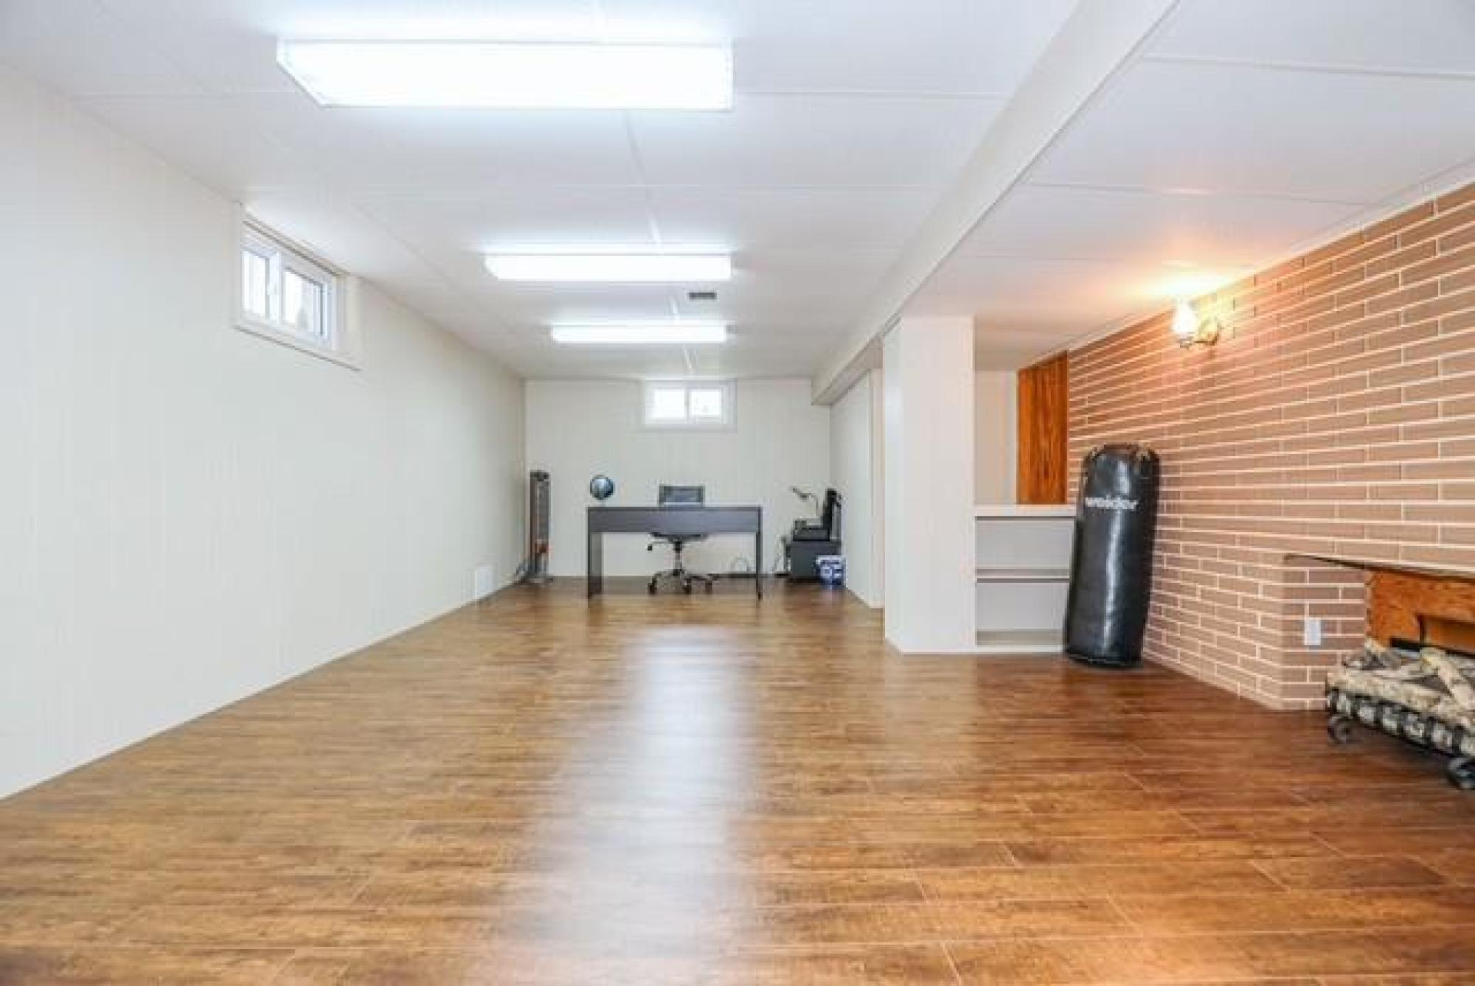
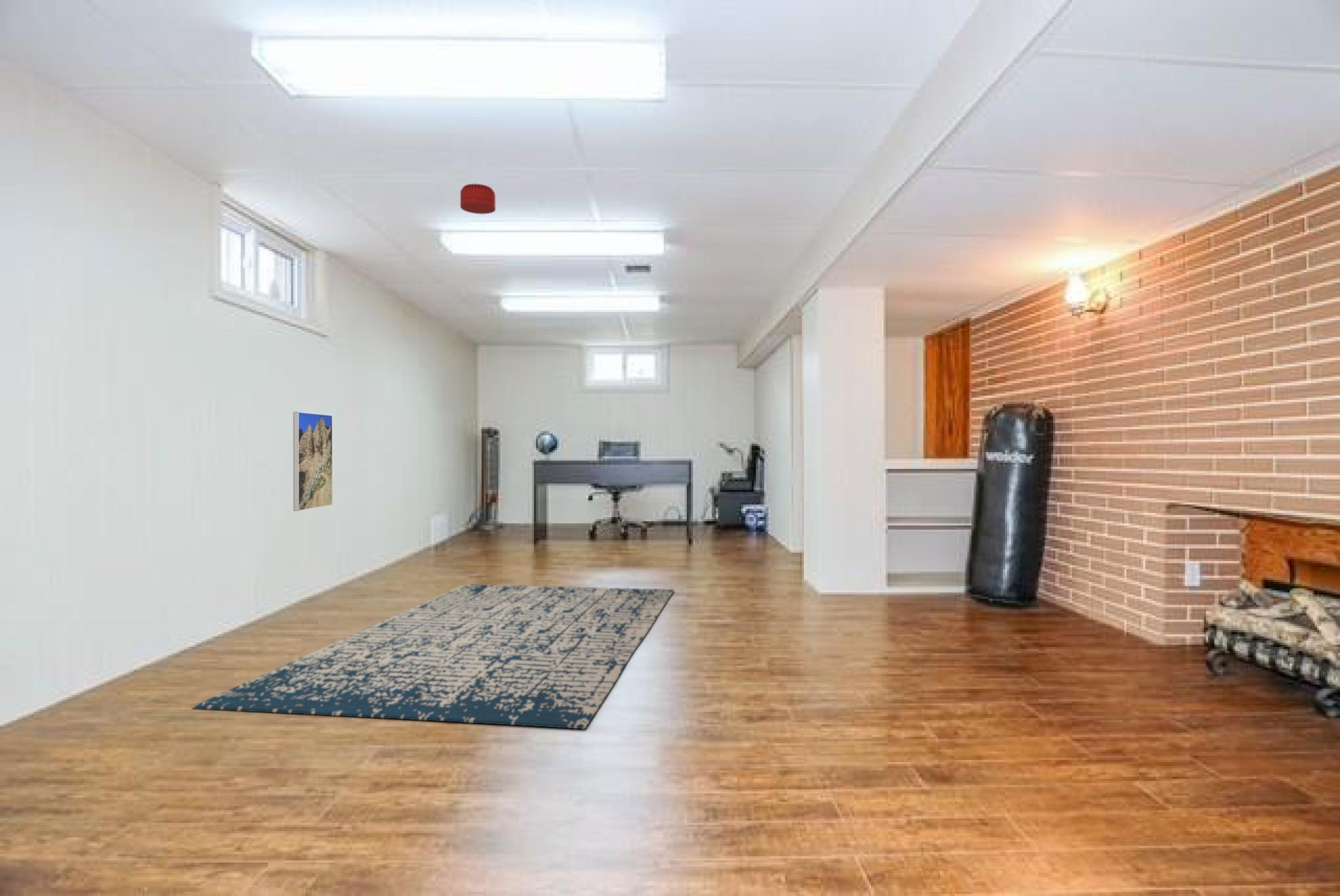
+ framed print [293,411,333,512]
+ smoke detector [460,183,496,215]
+ rug [192,583,675,730]
